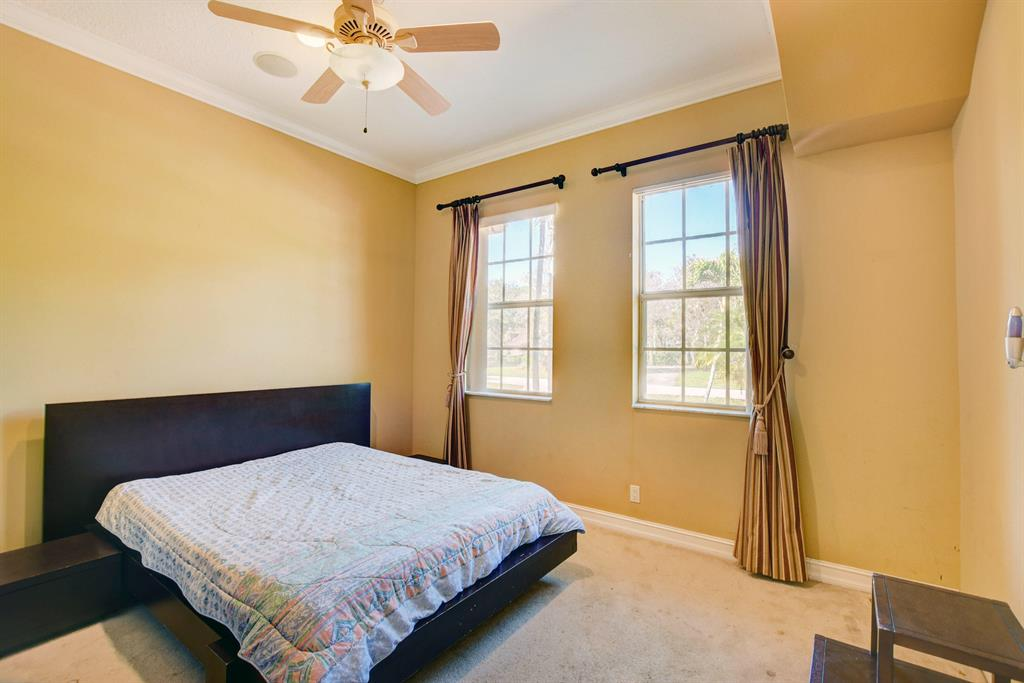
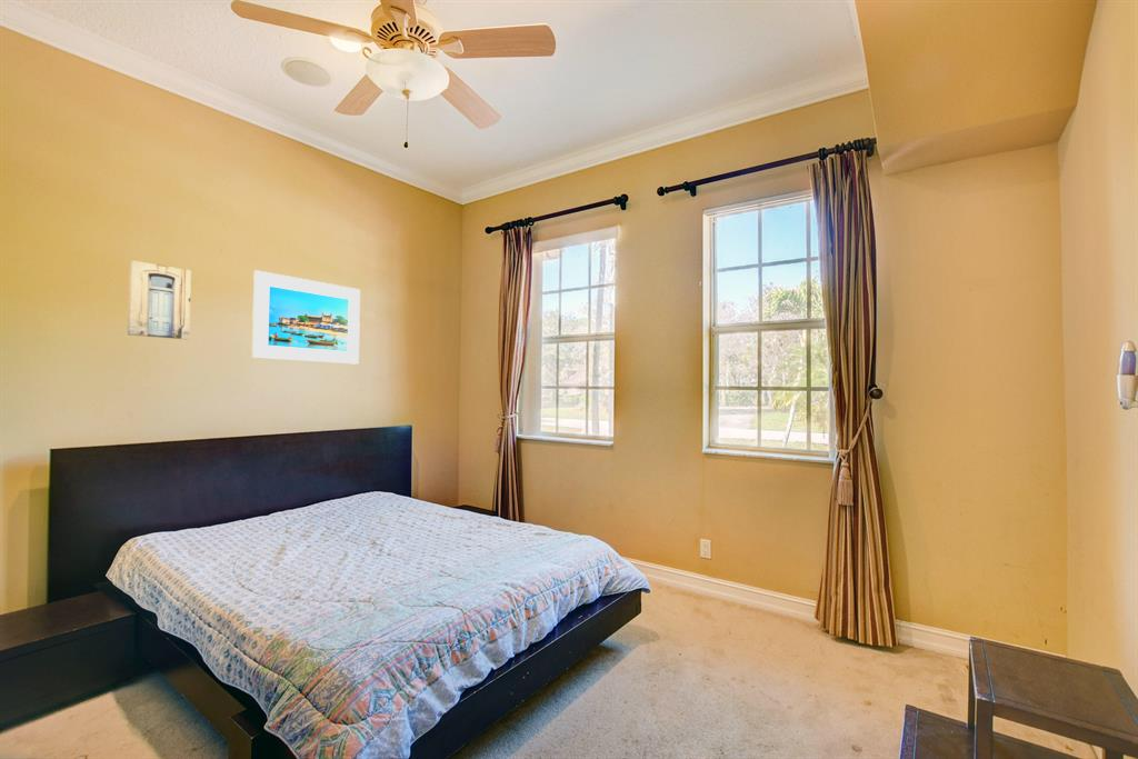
+ wall art [127,259,192,340]
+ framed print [251,269,361,366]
